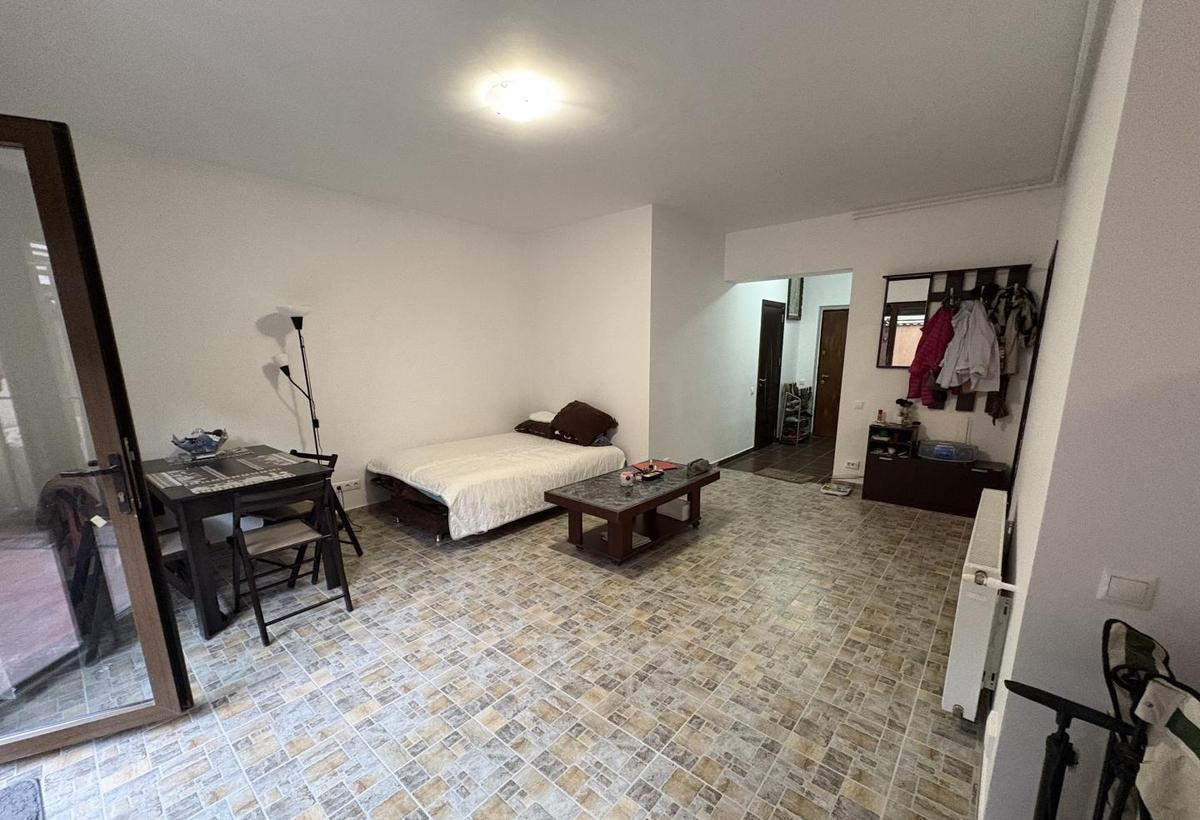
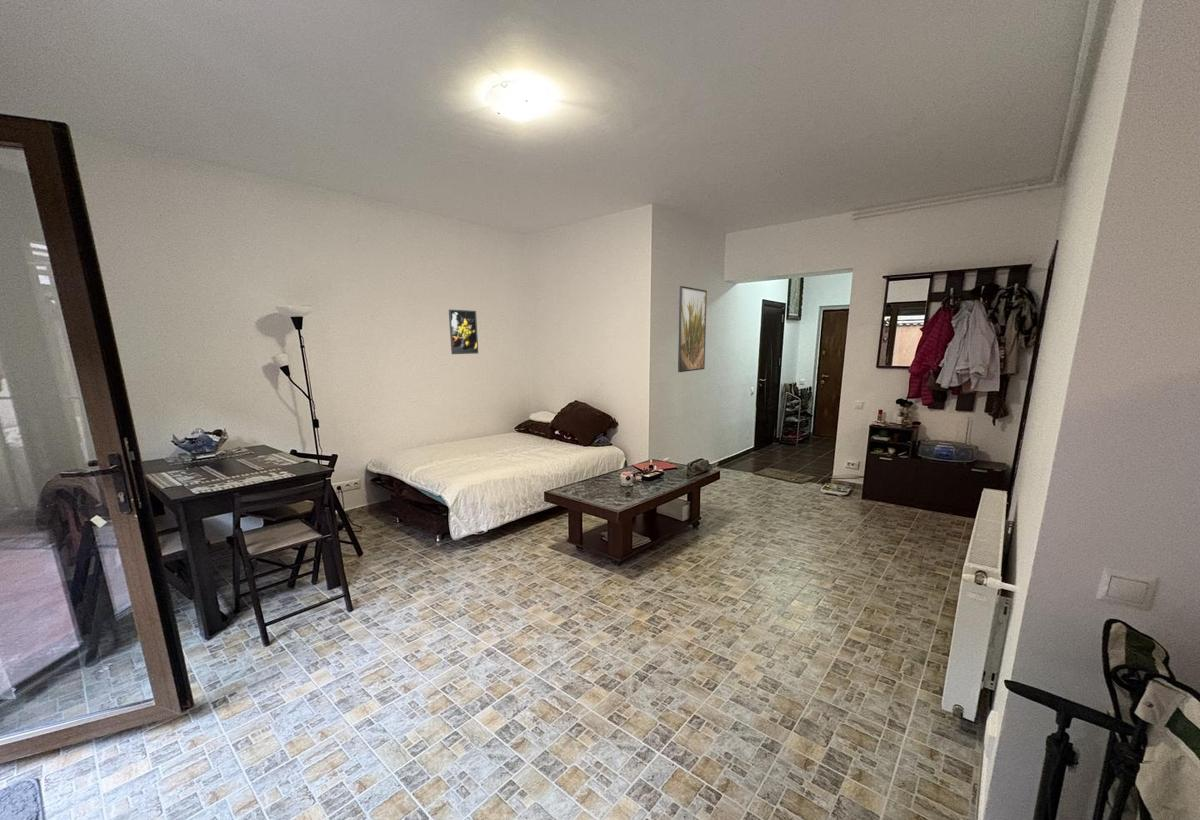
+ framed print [448,309,479,355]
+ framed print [677,285,708,373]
